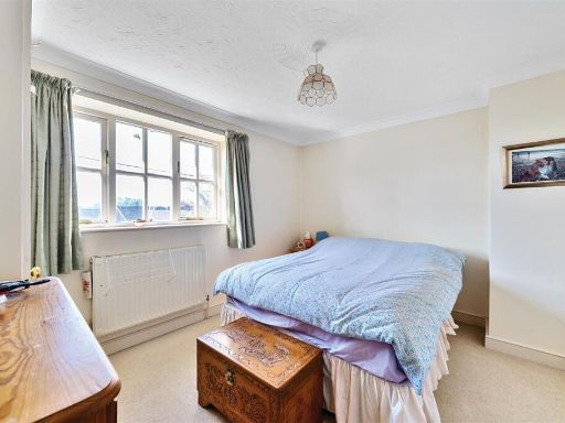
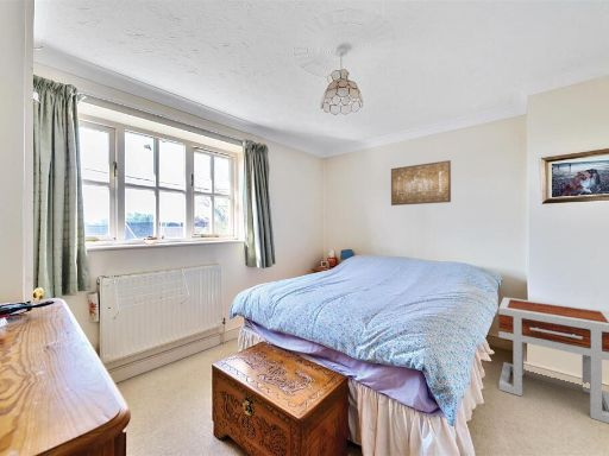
+ wall art [390,159,452,207]
+ side table [497,296,609,425]
